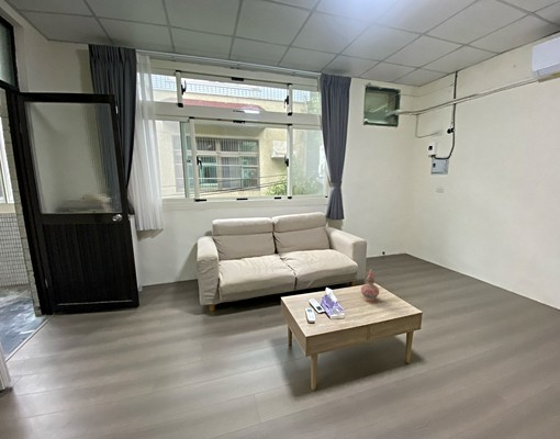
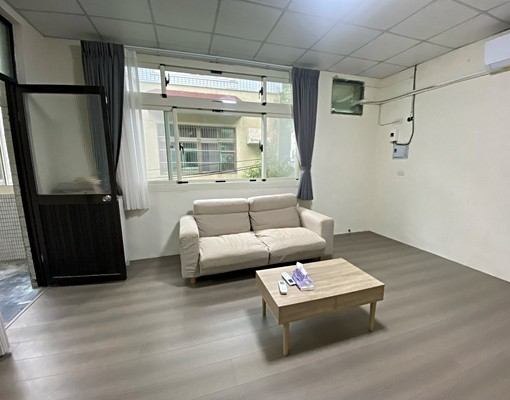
- decorative vase [360,269,380,302]
